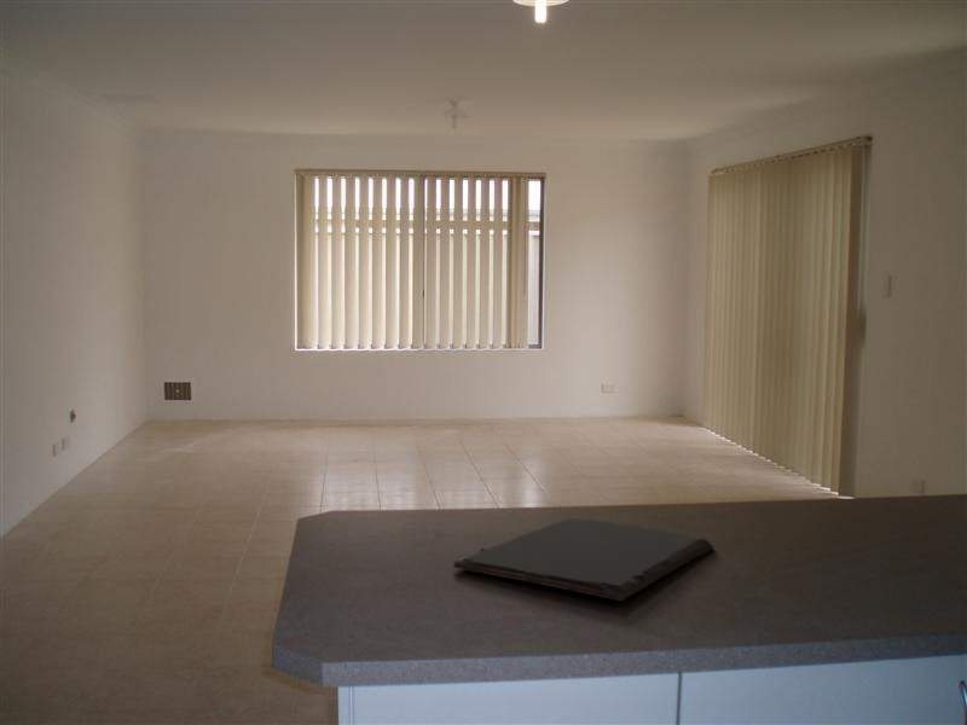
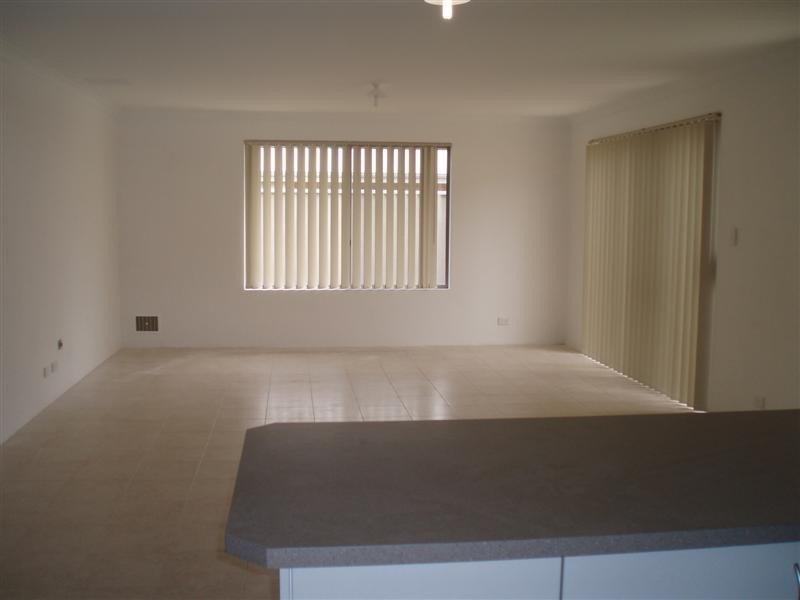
- cutting board [452,517,714,602]
